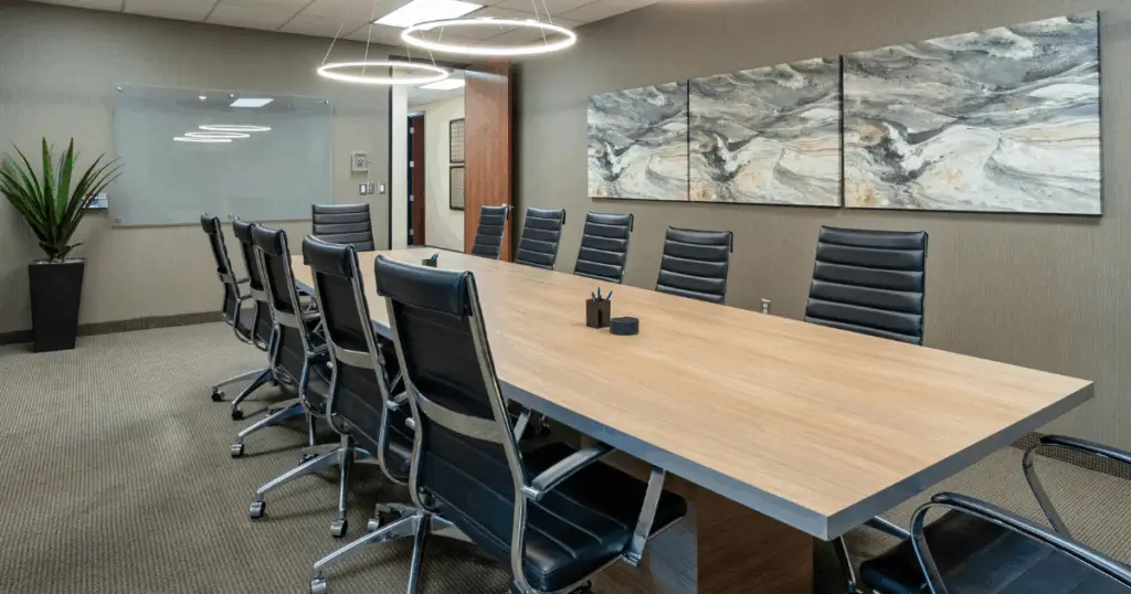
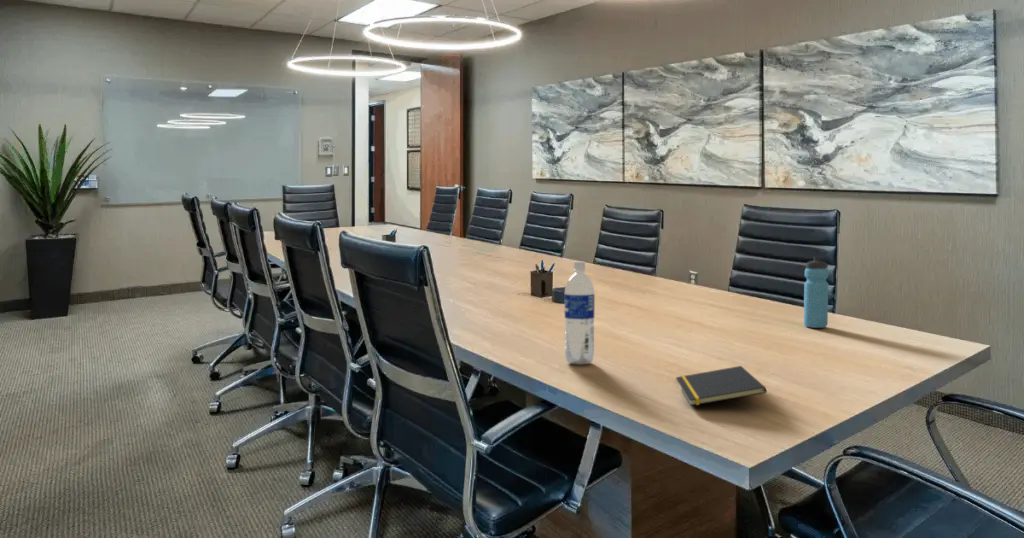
+ water bottle [564,260,595,366]
+ notepad [675,365,767,407]
+ water bottle [803,255,829,329]
